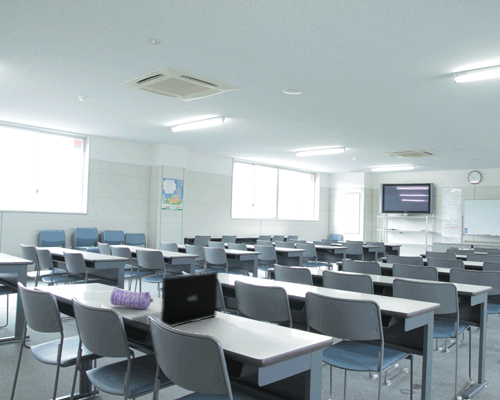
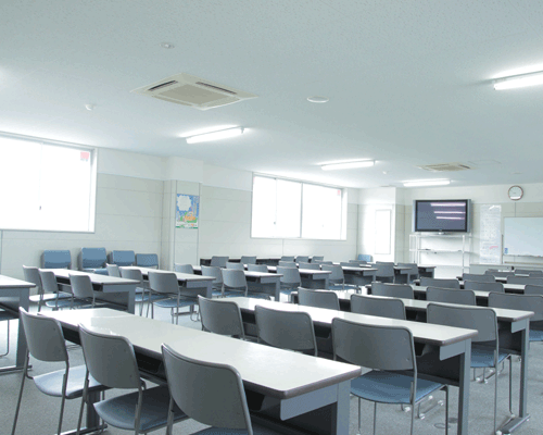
- pencil case [109,287,154,310]
- laptop [130,270,219,328]
